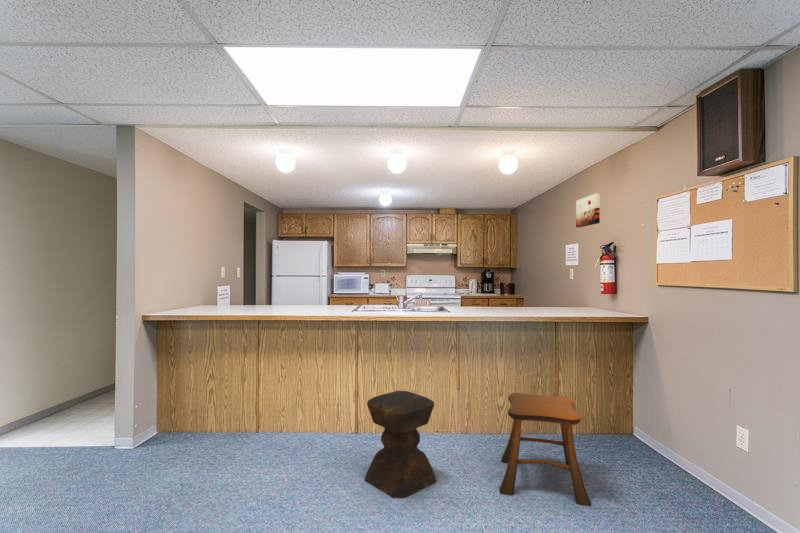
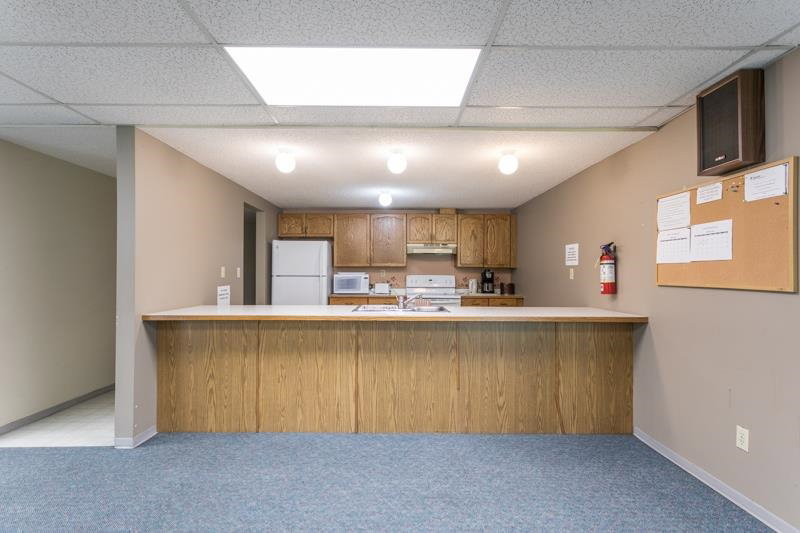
- stool [364,390,437,499]
- stool [498,392,592,508]
- wall art [575,192,601,228]
